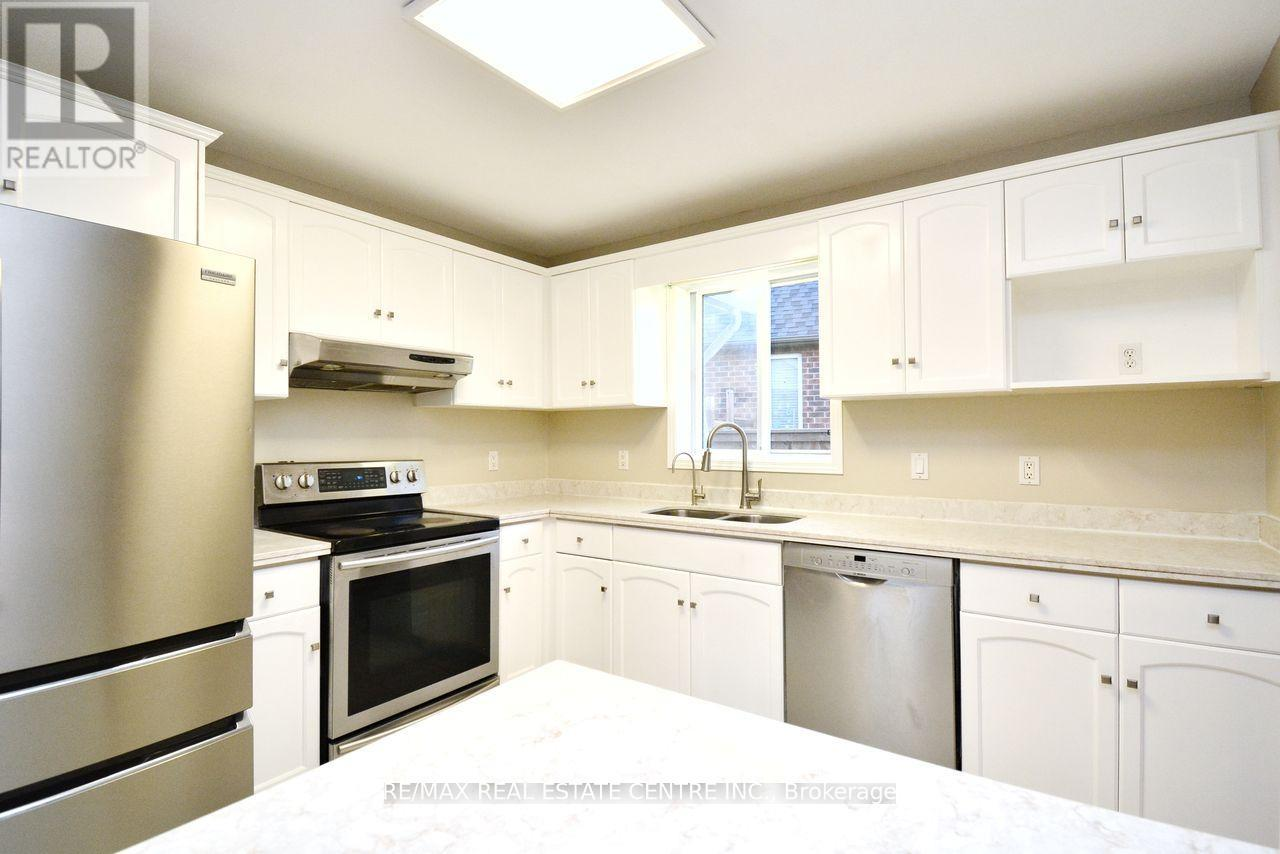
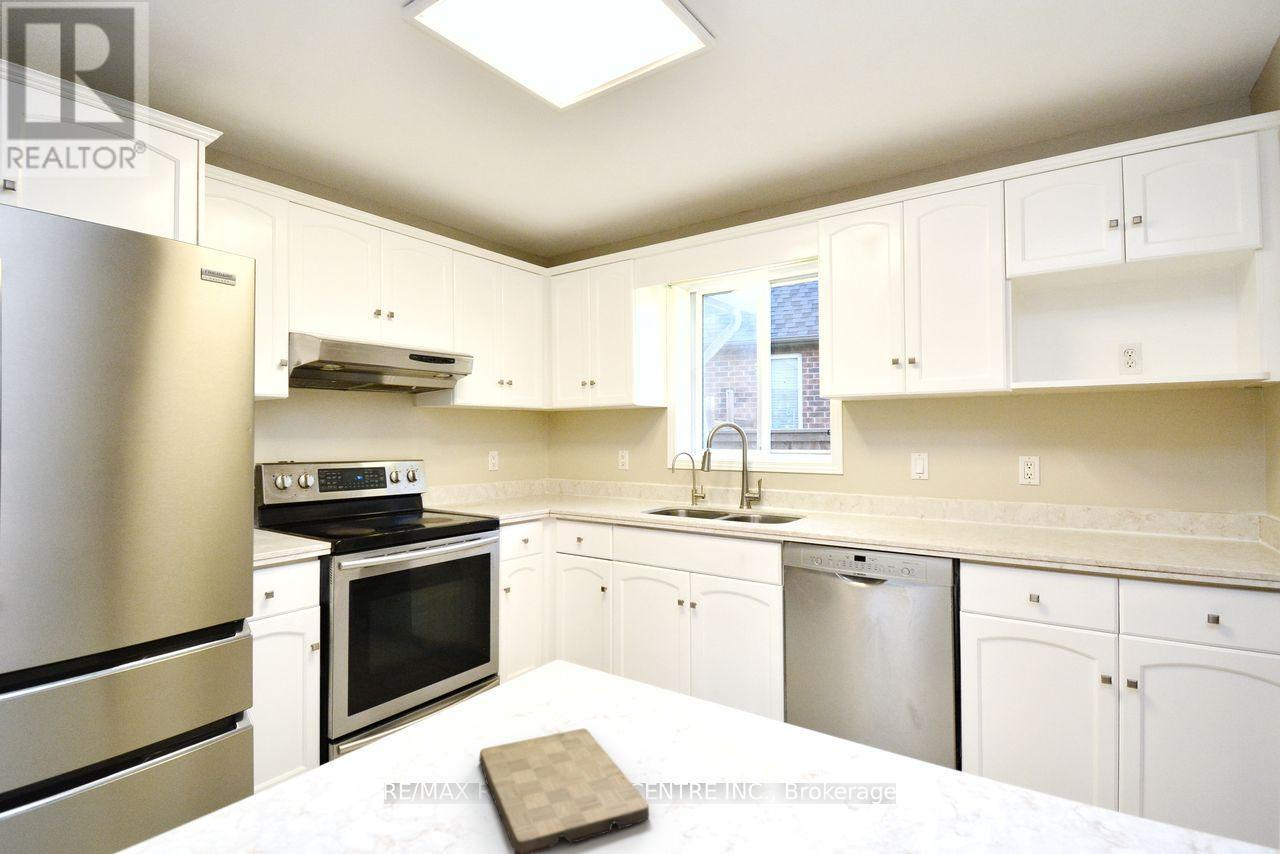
+ cutting board [478,728,650,854]
